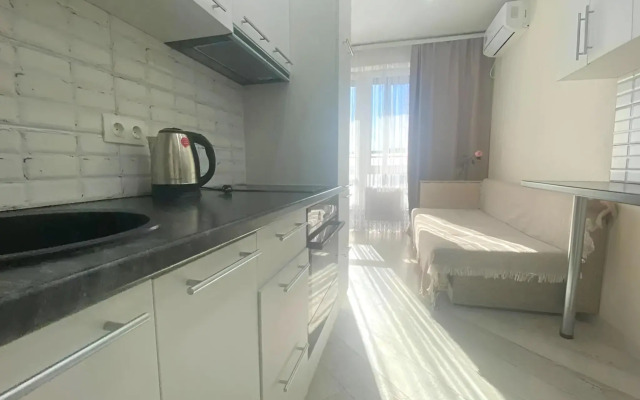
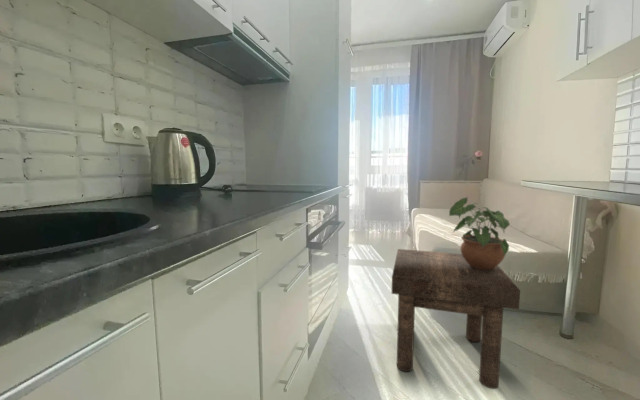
+ stool [391,248,521,390]
+ potted plant [448,196,511,270]
